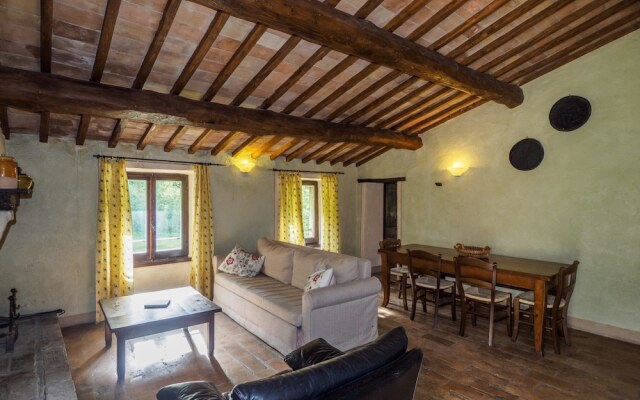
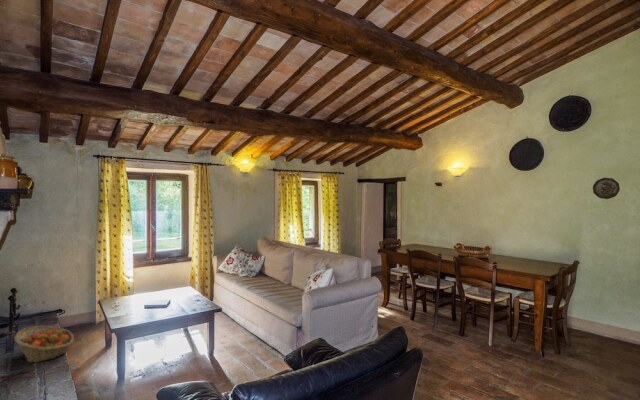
+ fruit basket [13,325,75,363]
+ decorative plate [592,177,621,200]
